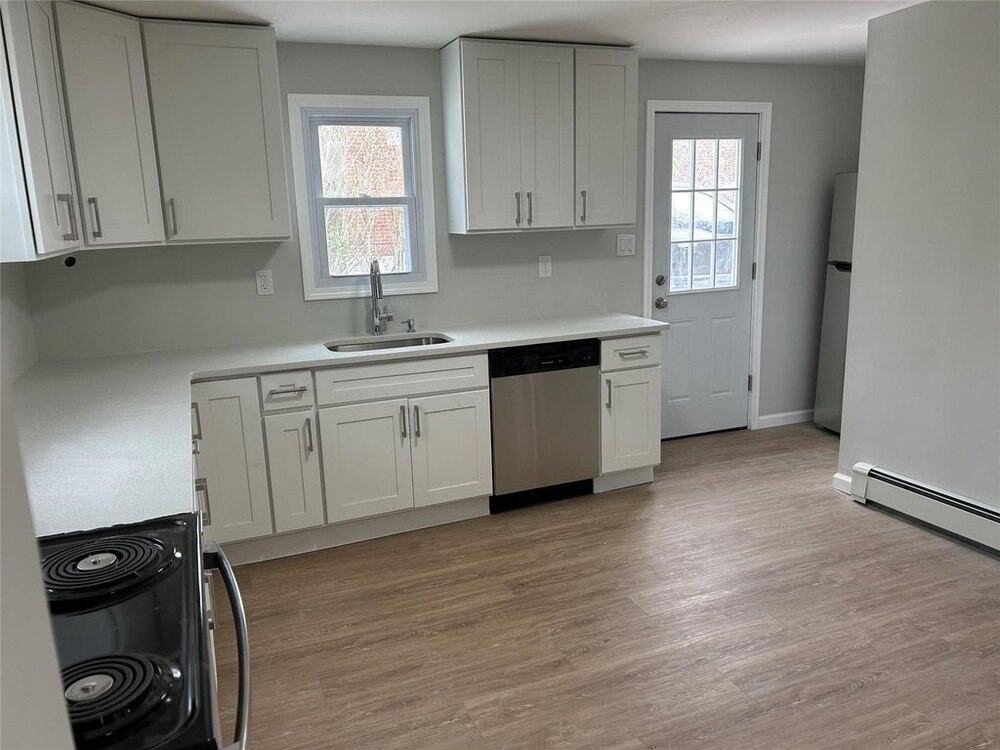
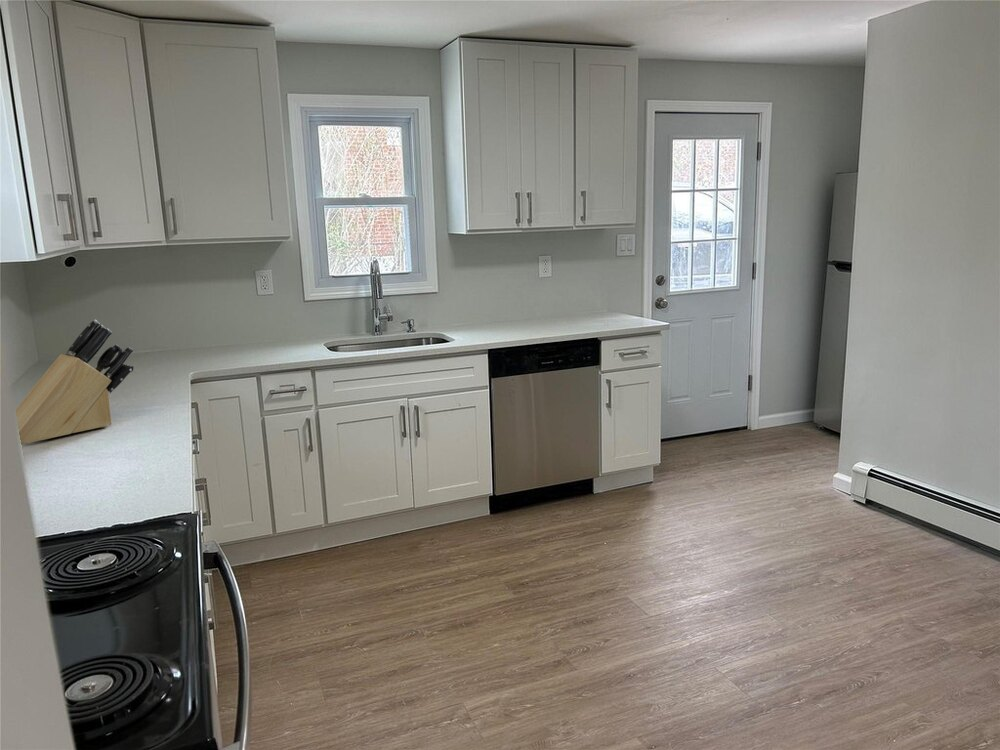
+ knife block [15,319,134,445]
